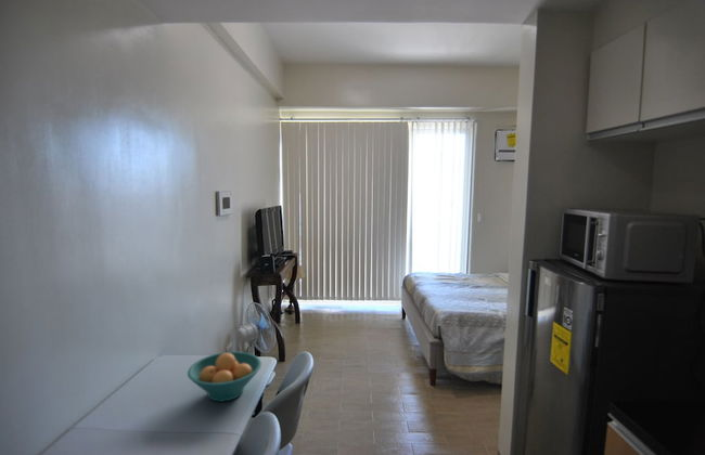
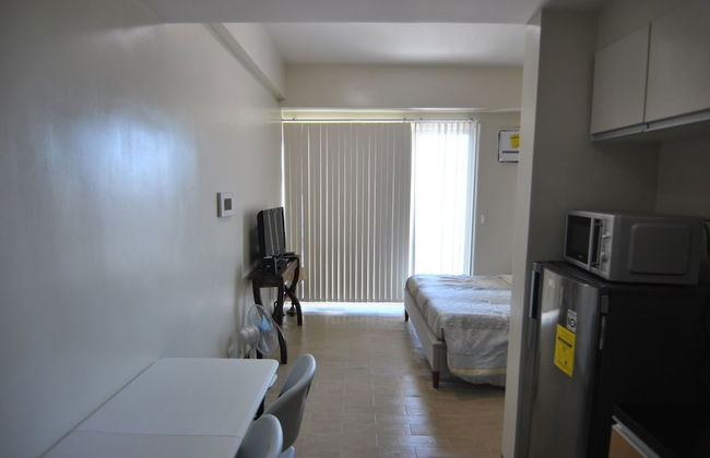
- fruit bowl [187,351,262,402]
